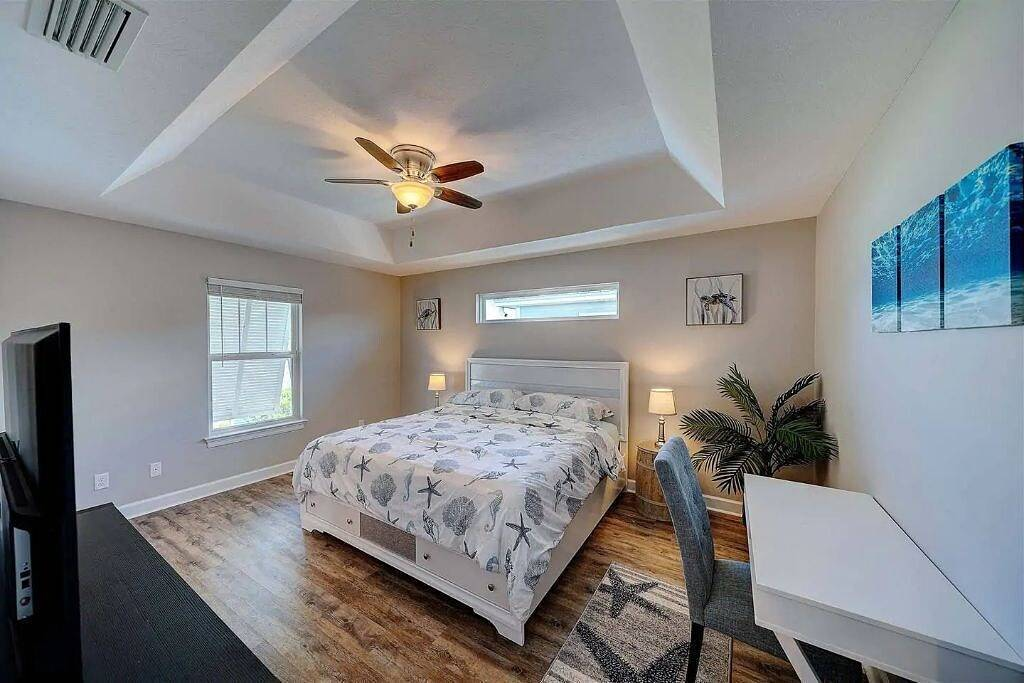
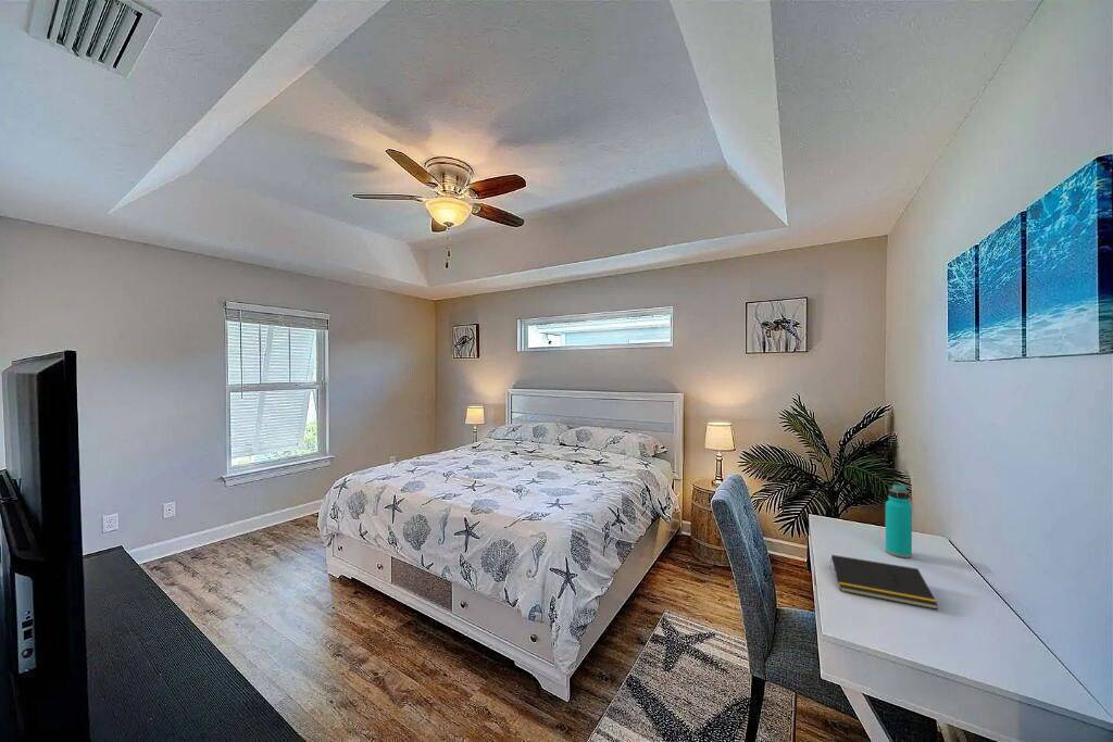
+ water bottle [885,483,913,558]
+ notepad [828,554,939,611]
